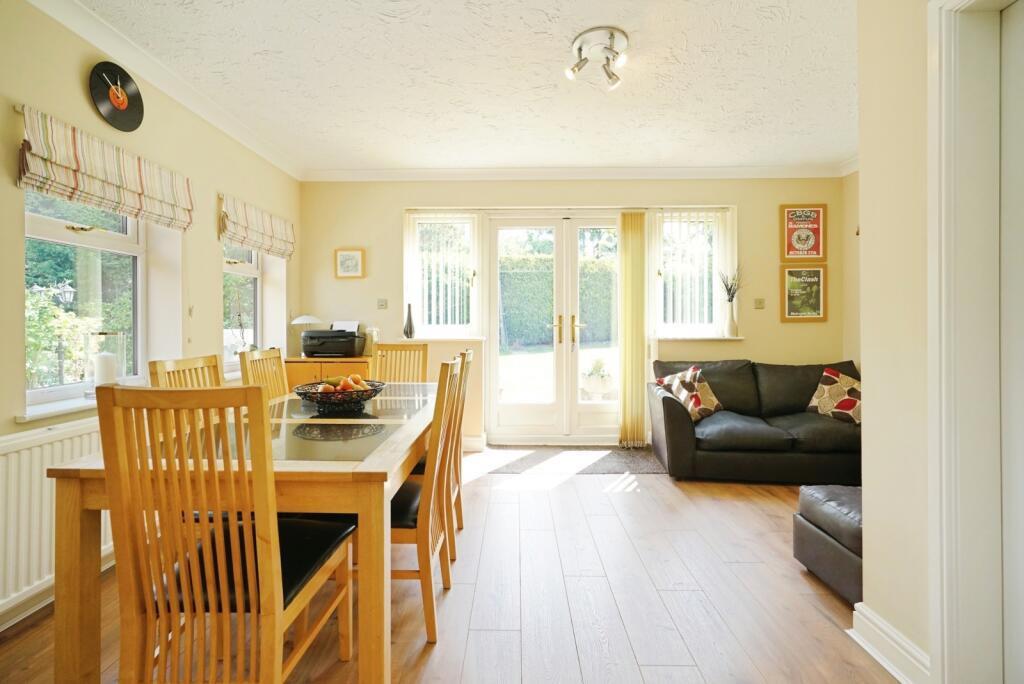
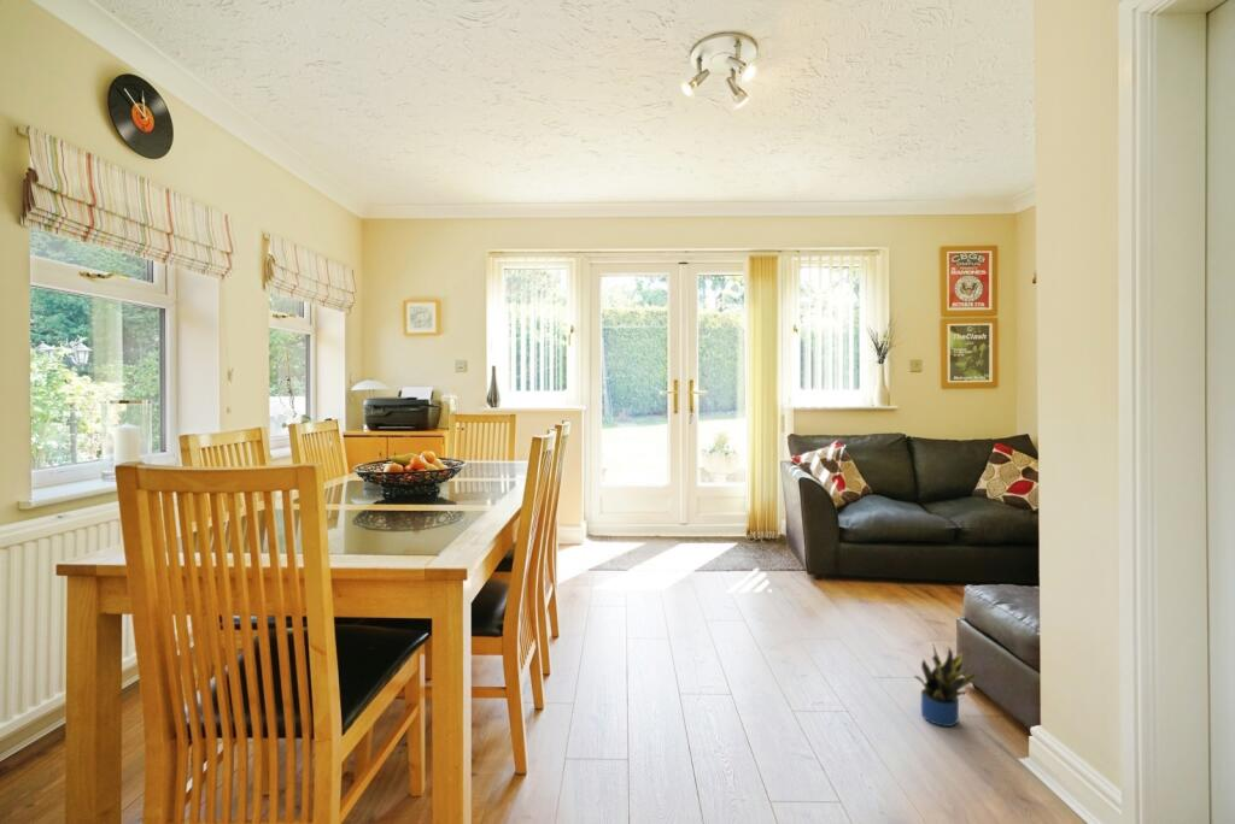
+ potted plant [913,641,977,728]
